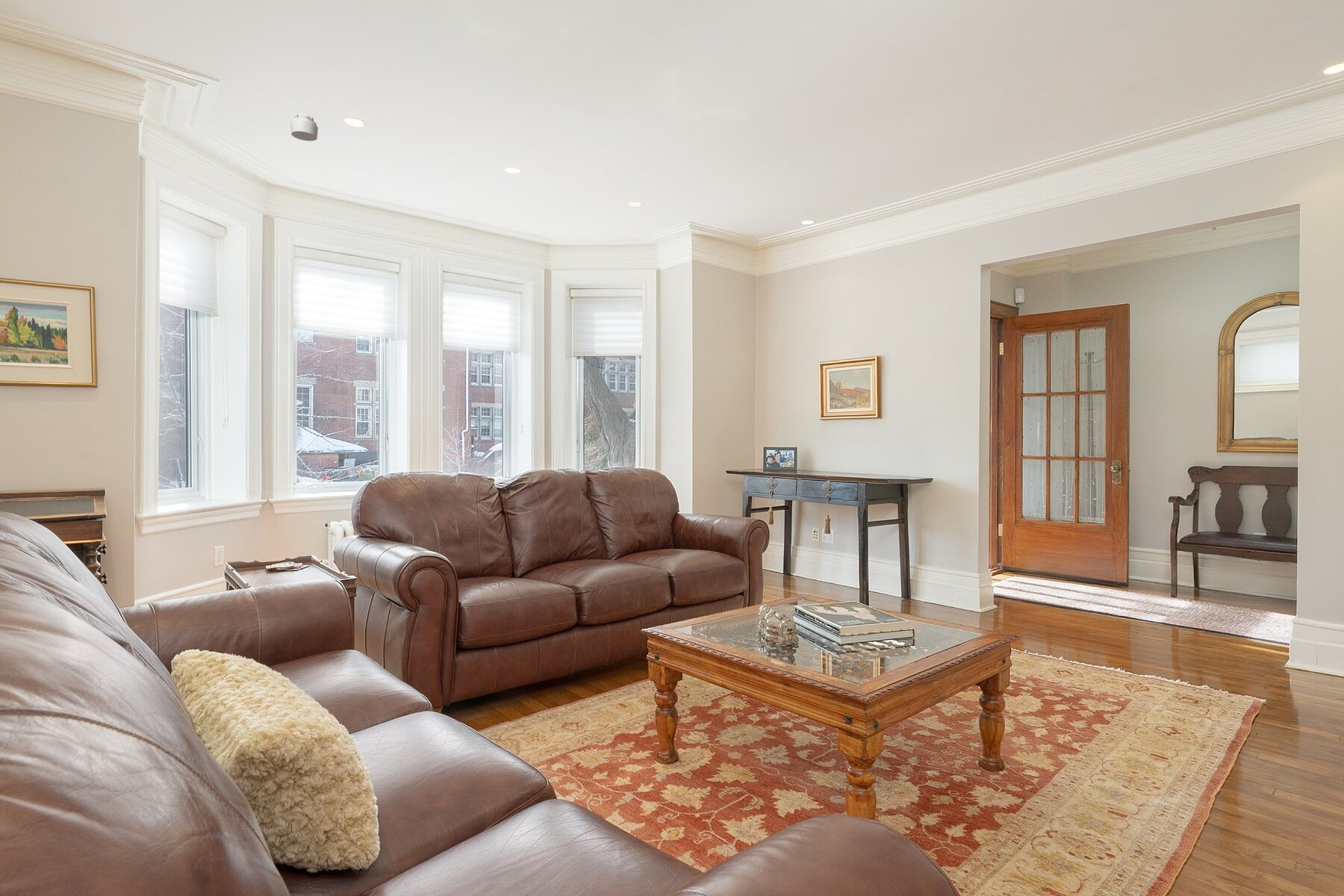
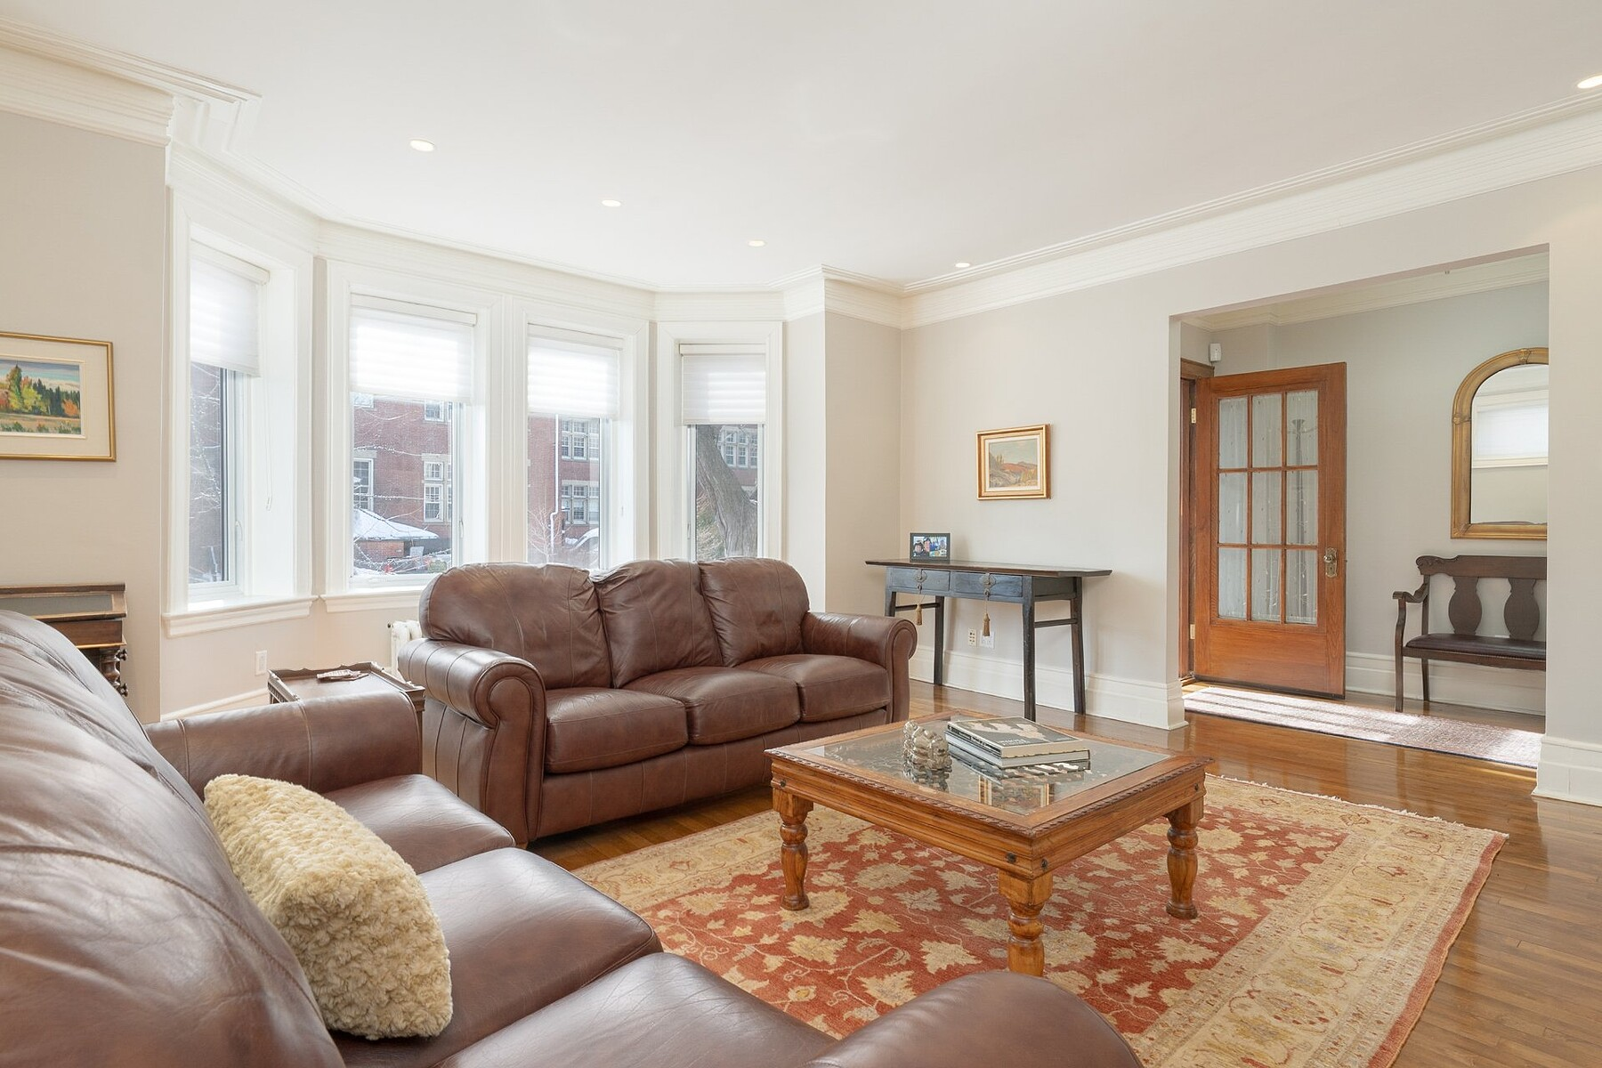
- smoke detector [290,113,319,142]
